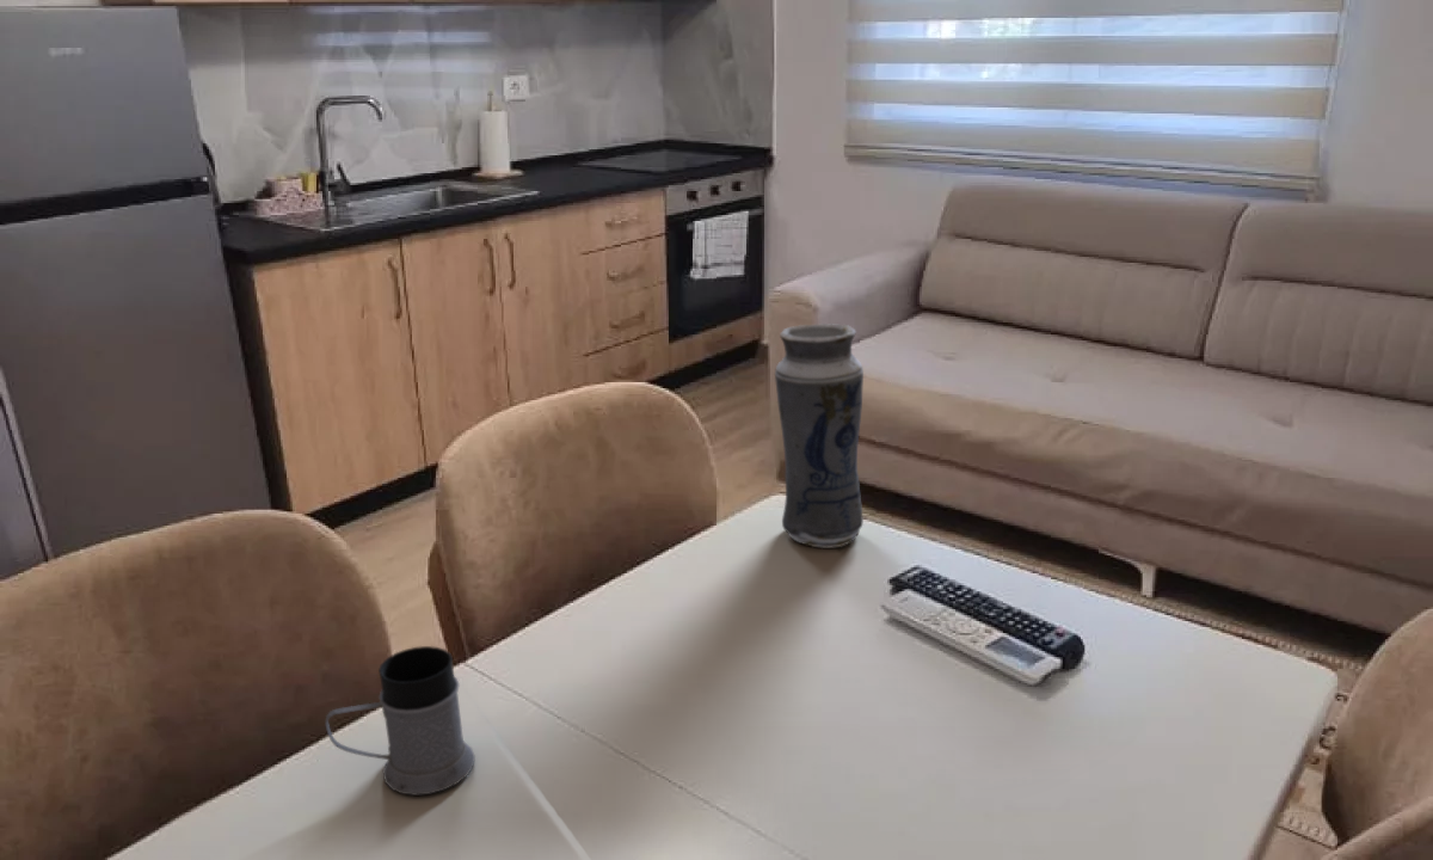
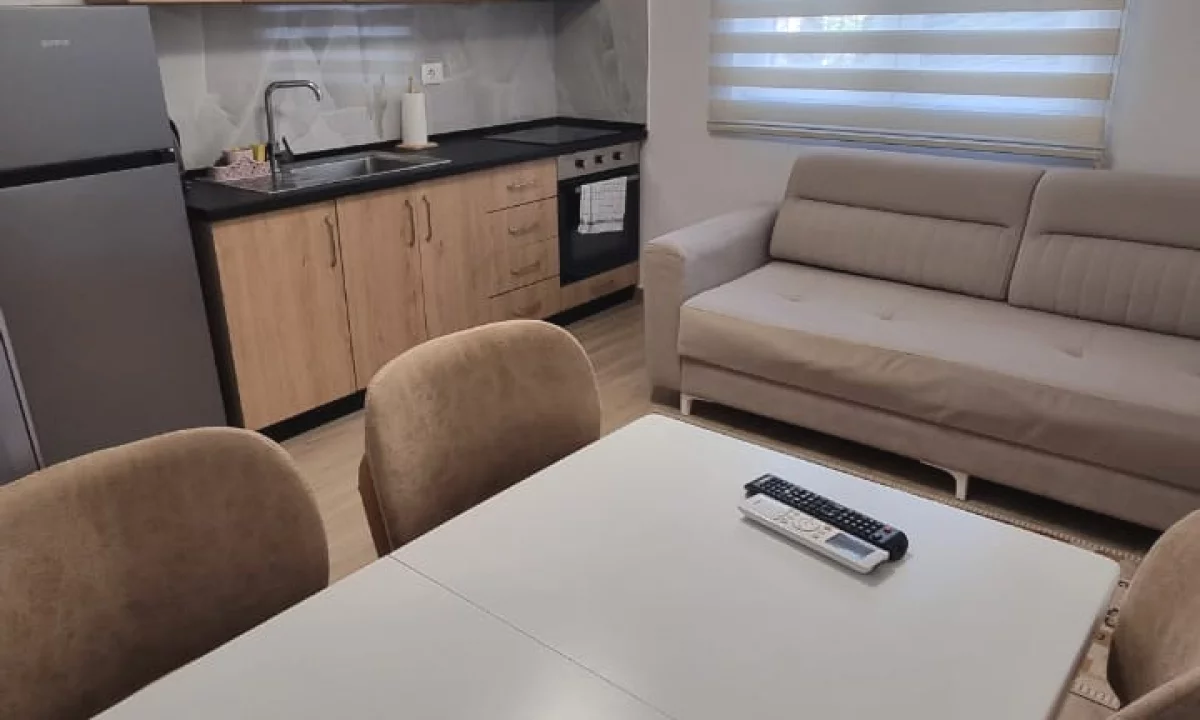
- mug [324,645,476,797]
- vase [774,322,865,549]
